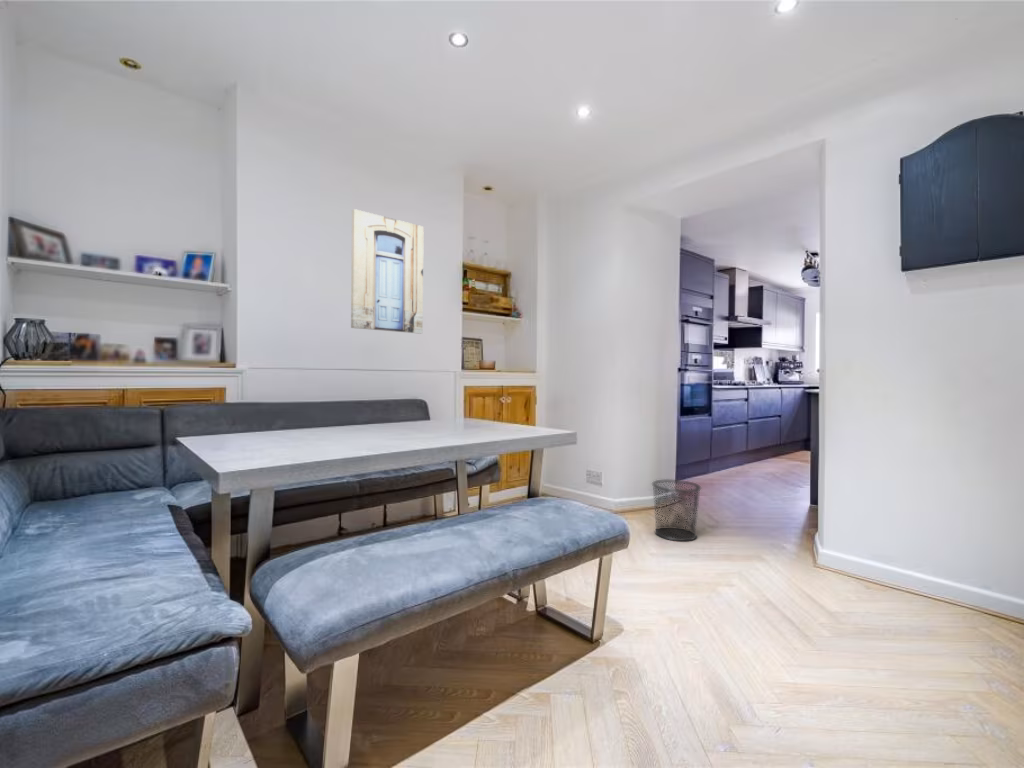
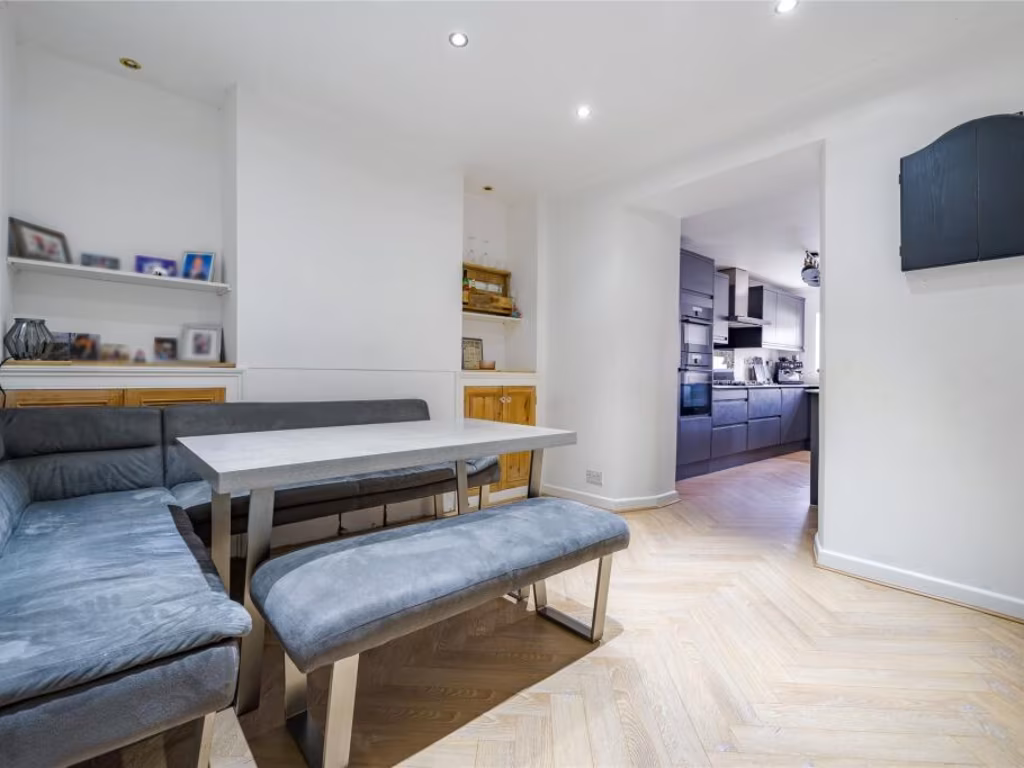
- wall art [350,208,425,335]
- waste bin [651,479,702,542]
